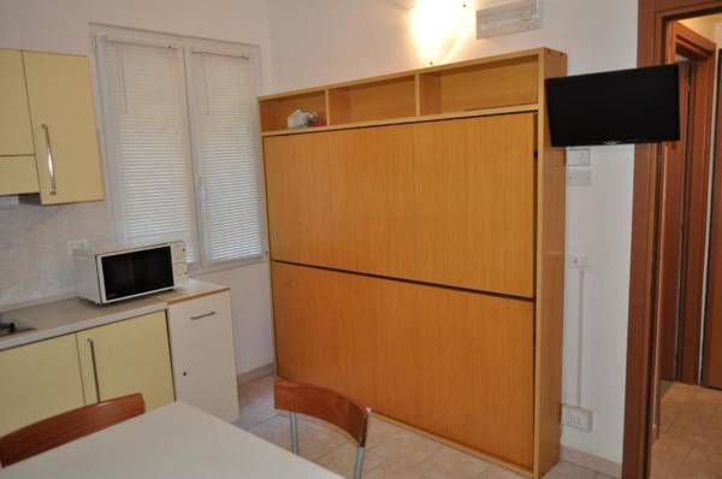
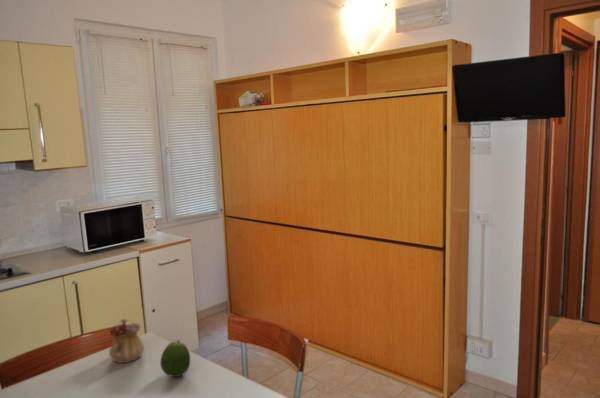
+ fruit [159,339,191,378]
+ teapot [108,318,145,364]
